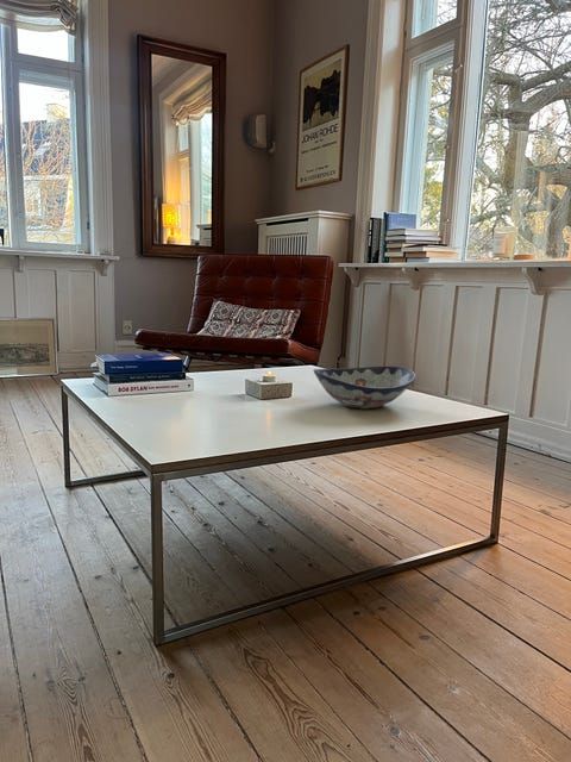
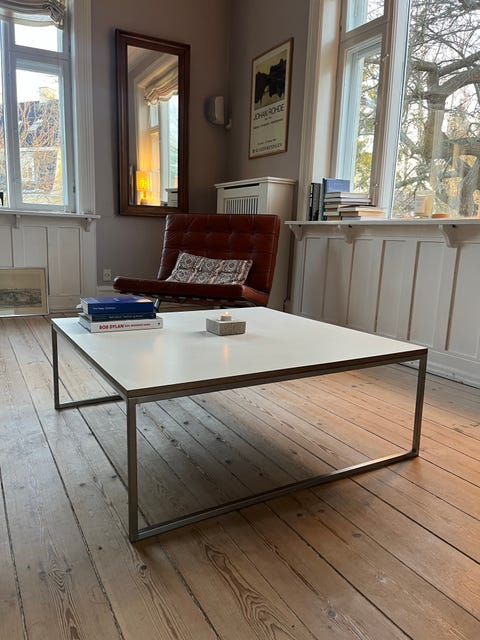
- decorative bowl [312,366,416,410]
